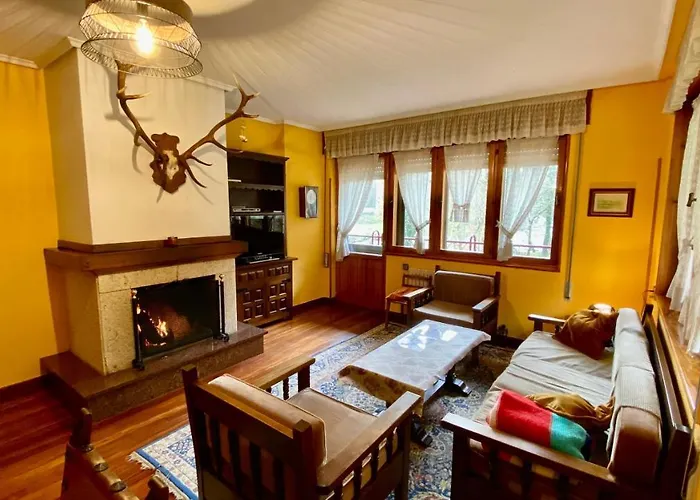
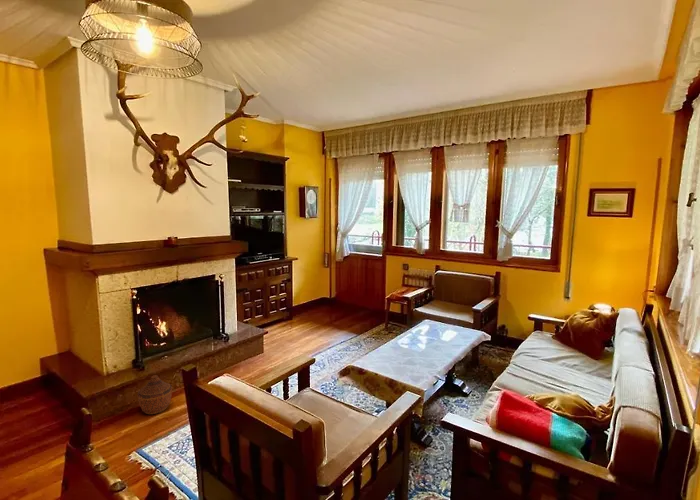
+ woven basket [136,374,173,415]
